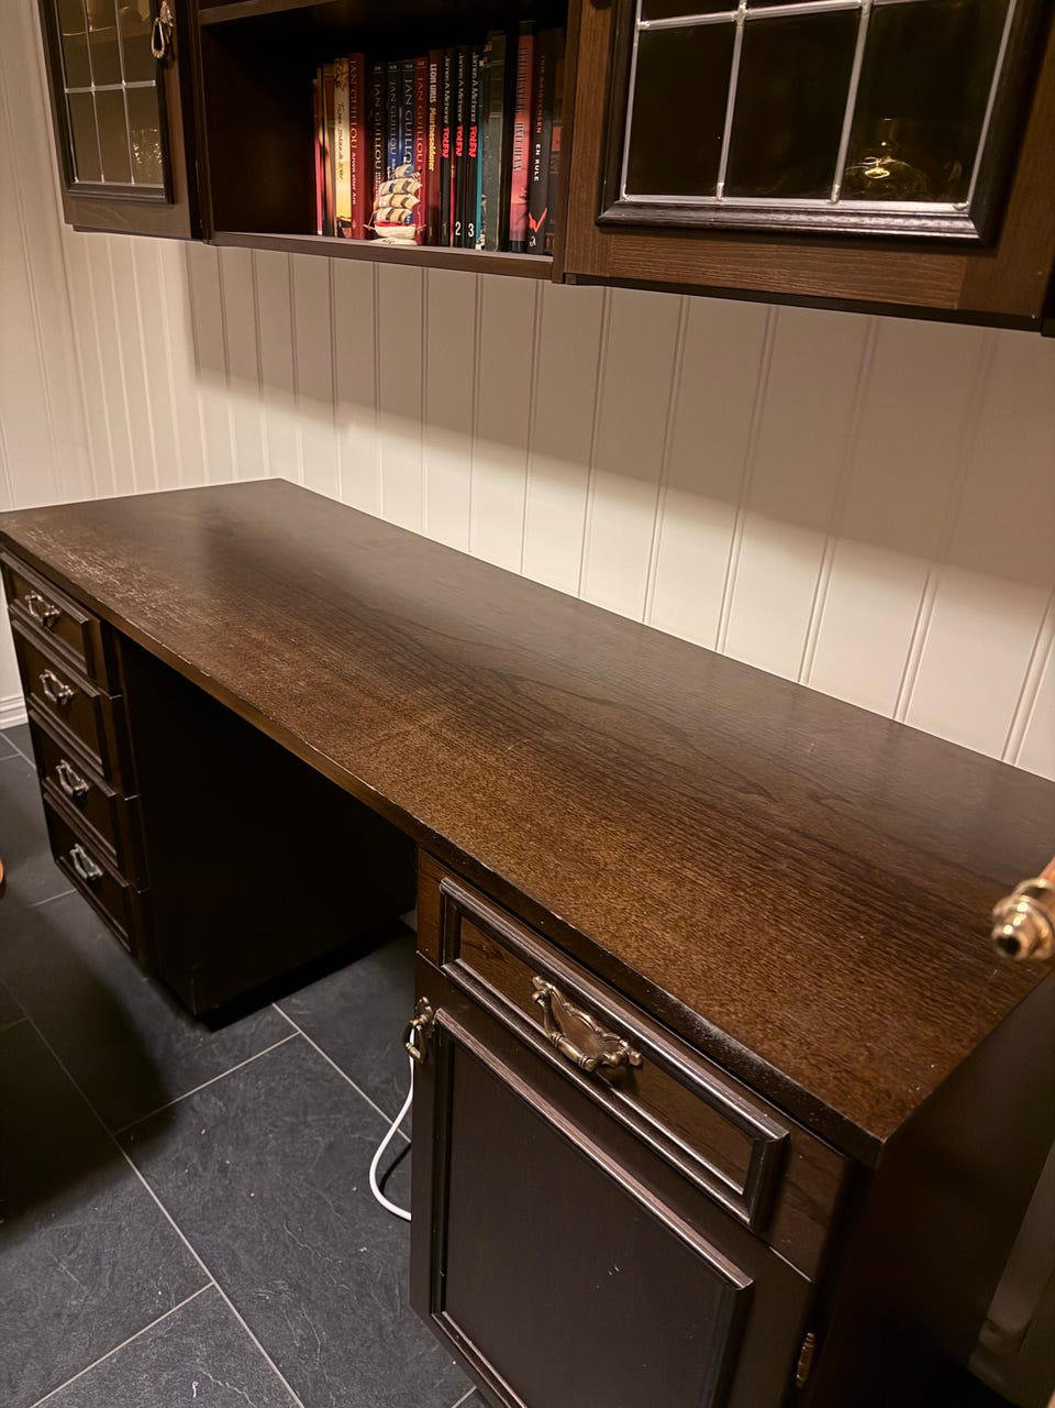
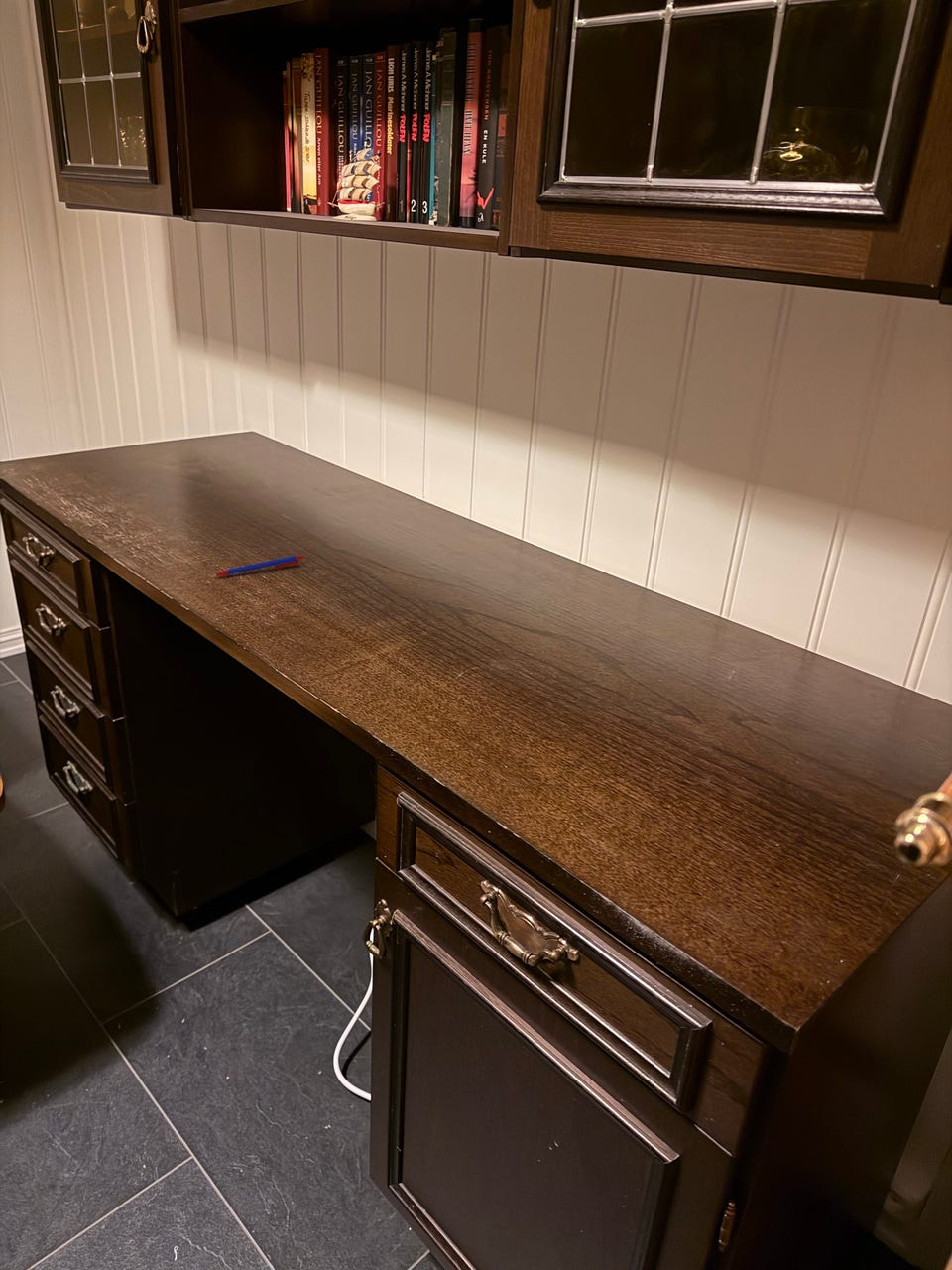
+ pen [213,554,305,576]
